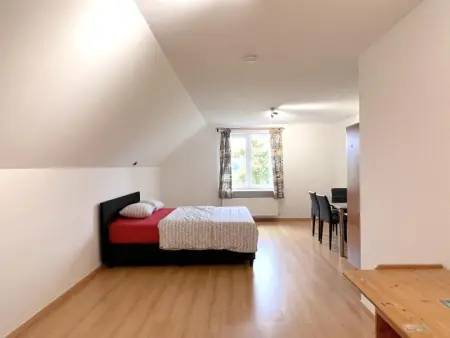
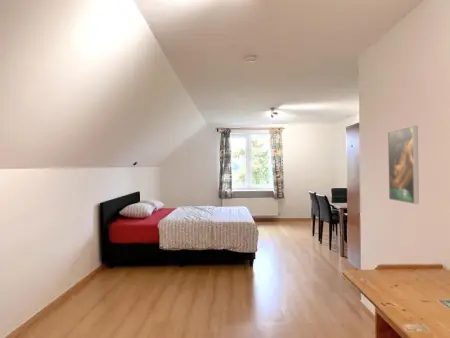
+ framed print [387,125,420,205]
